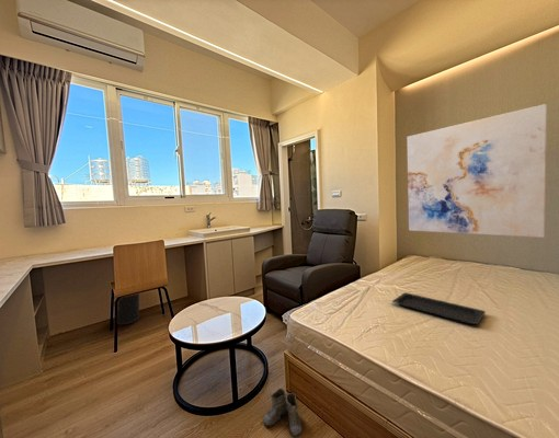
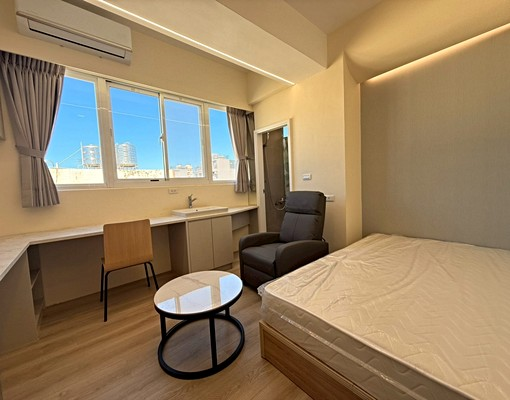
- boots [263,388,305,438]
- wall art [406,103,548,239]
- serving tray [391,291,487,325]
- wastebasket [110,292,140,325]
